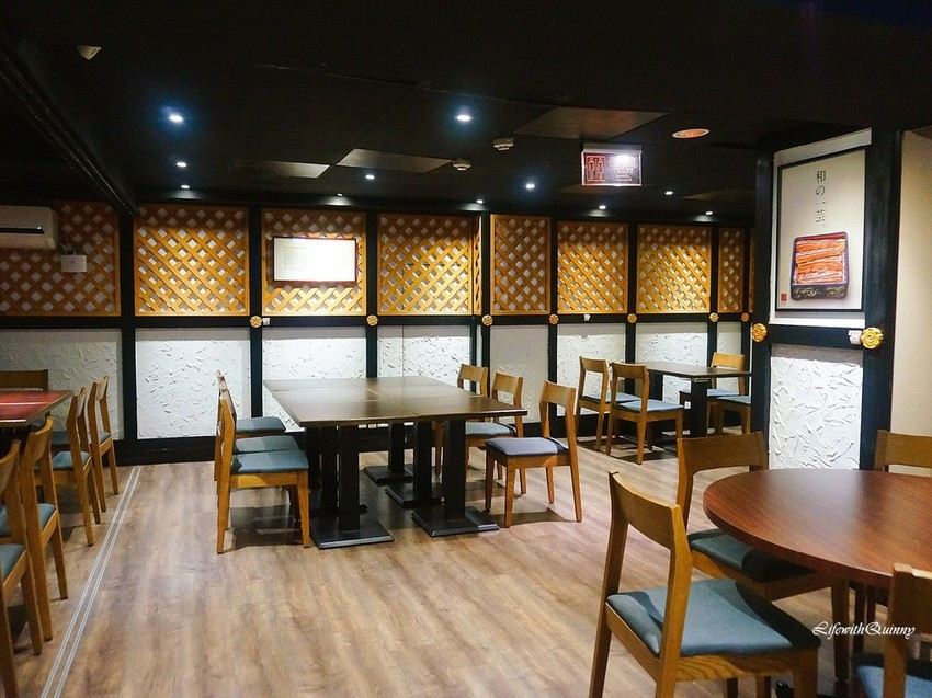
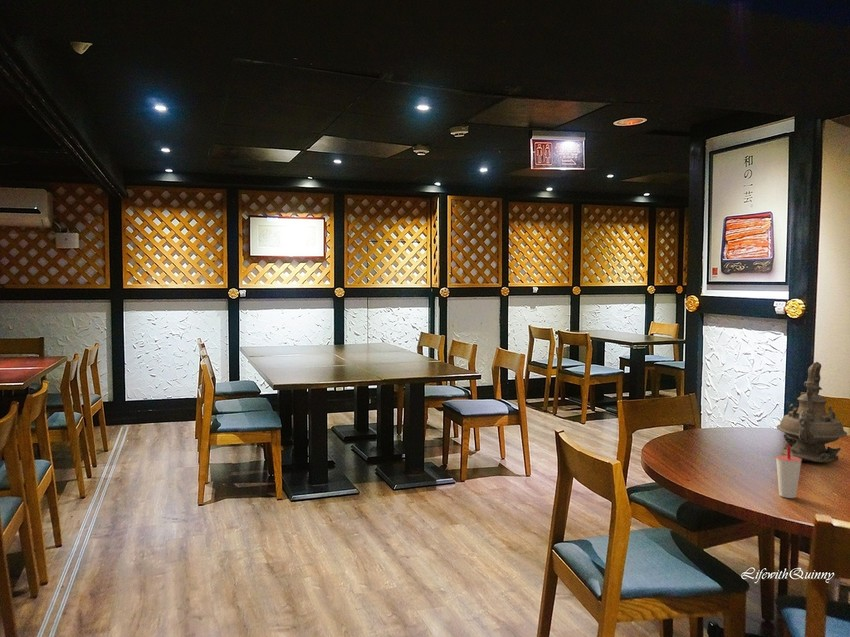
+ cup [775,445,803,499]
+ teapot [776,361,848,464]
